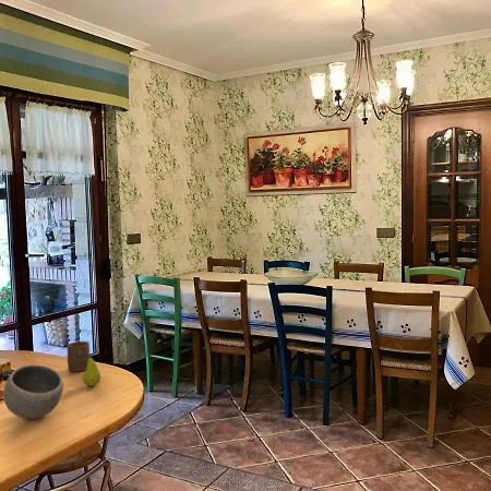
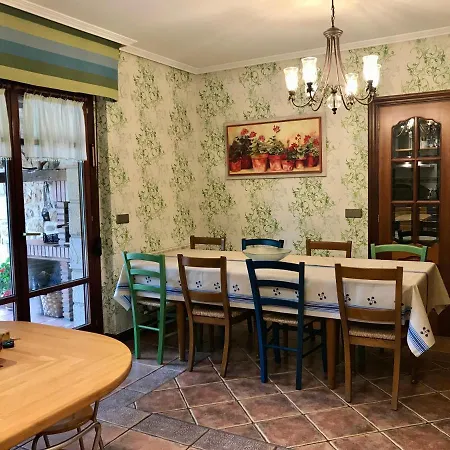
- bowl [2,363,64,420]
- fruit [82,352,101,387]
- cup [67,340,91,373]
